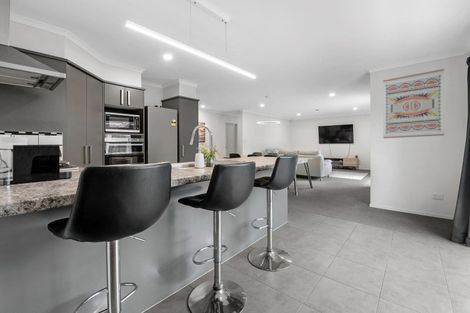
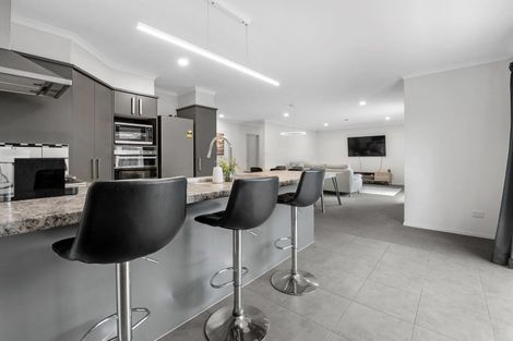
- wall art [382,68,445,139]
